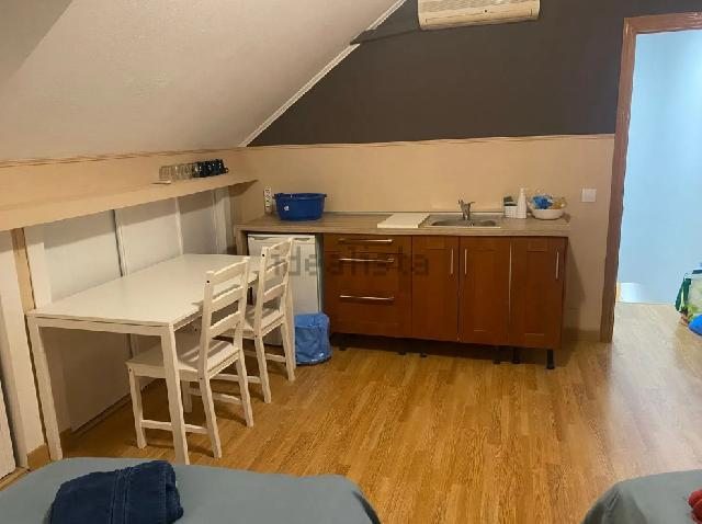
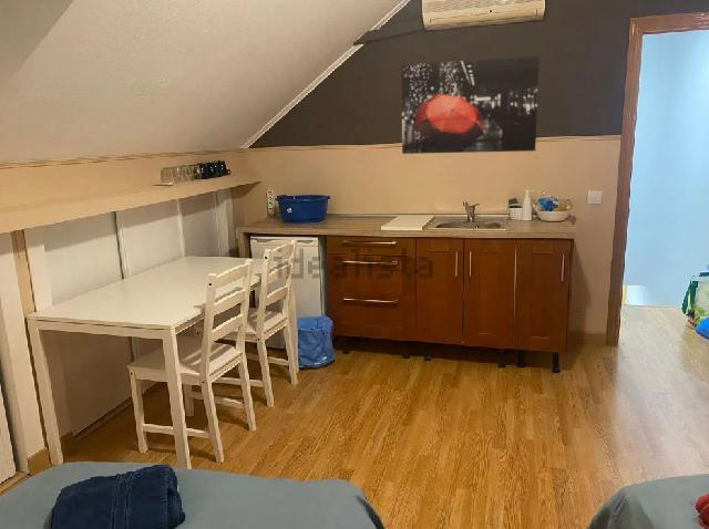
+ wall art [401,55,540,155]
